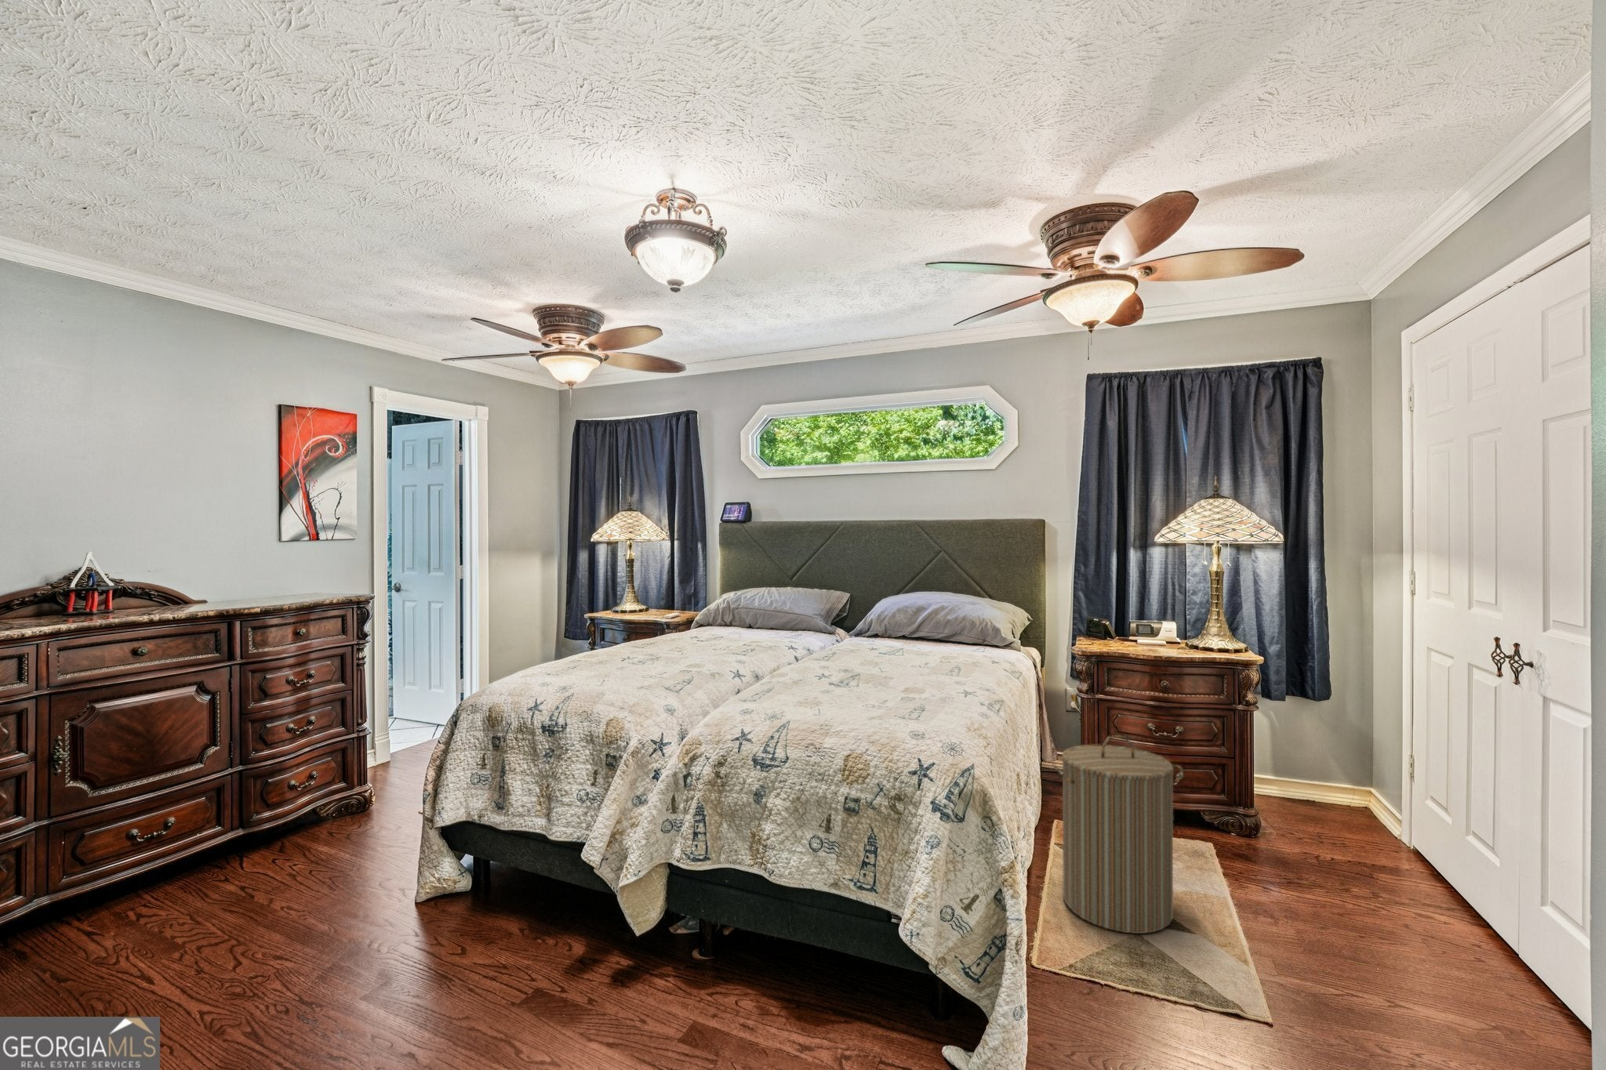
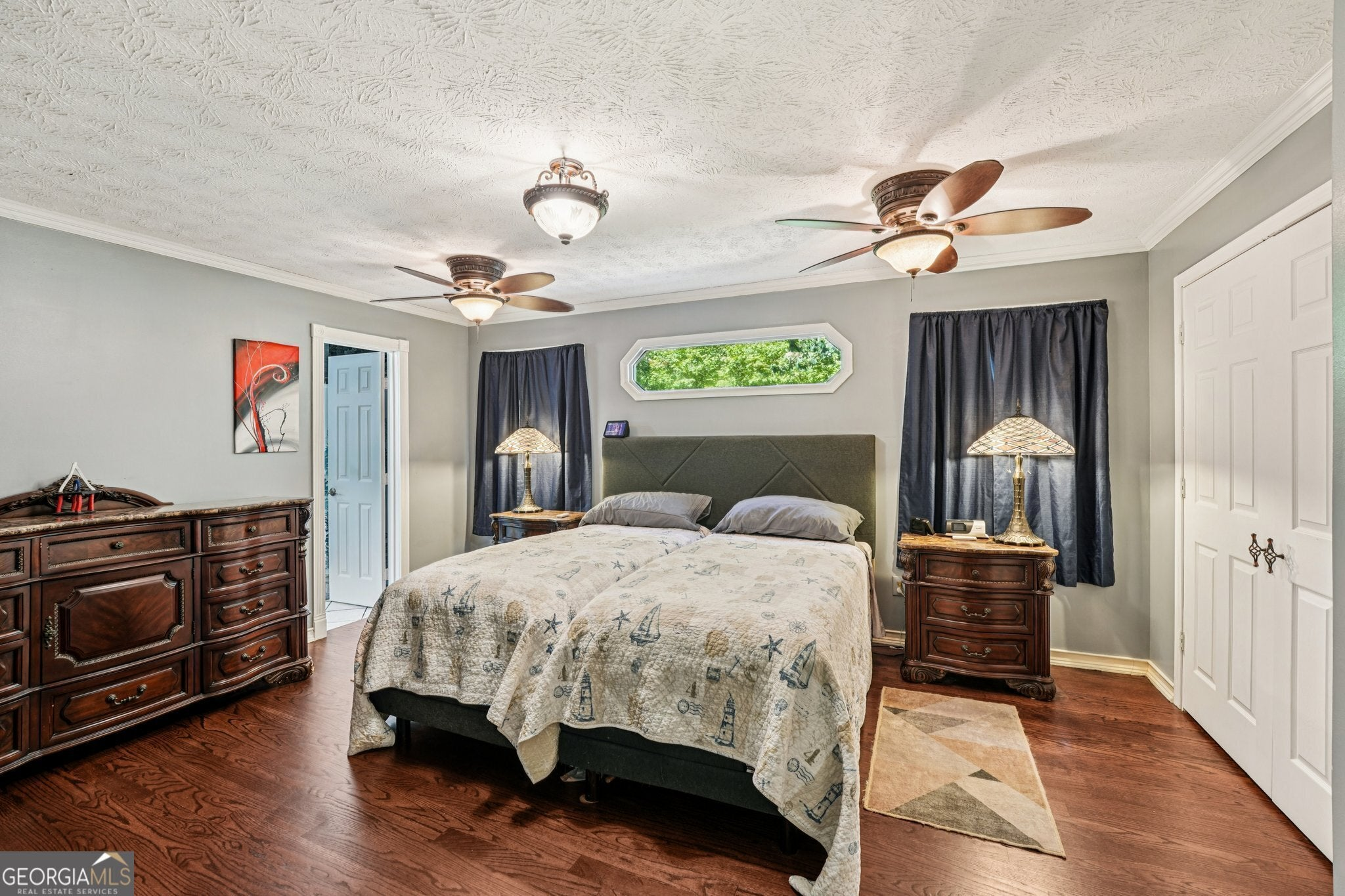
- laundry hamper [1051,734,1184,934]
